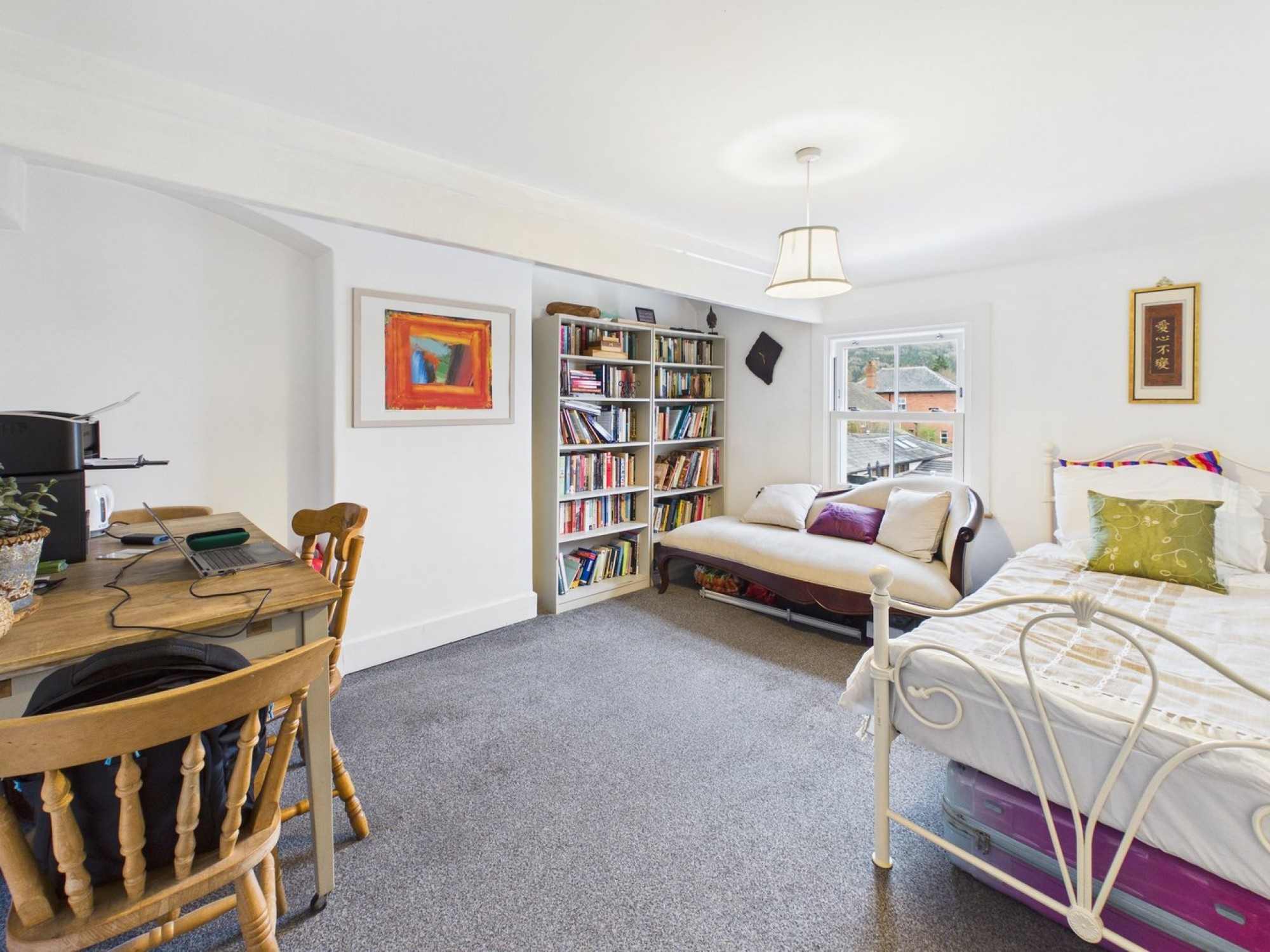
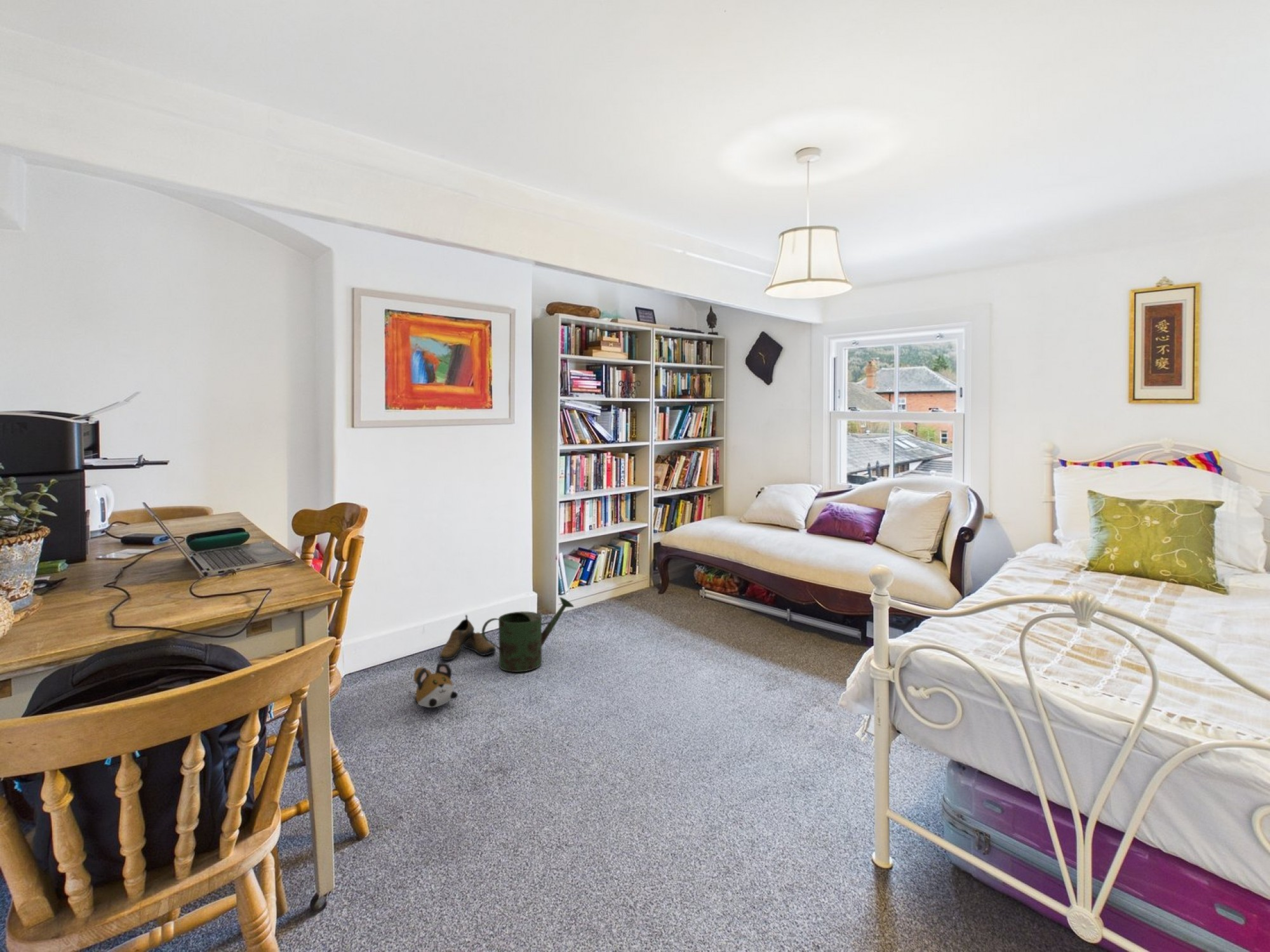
+ plush toy [413,662,458,708]
+ shoe [439,614,497,661]
+ watering can [481,597,575,673]
